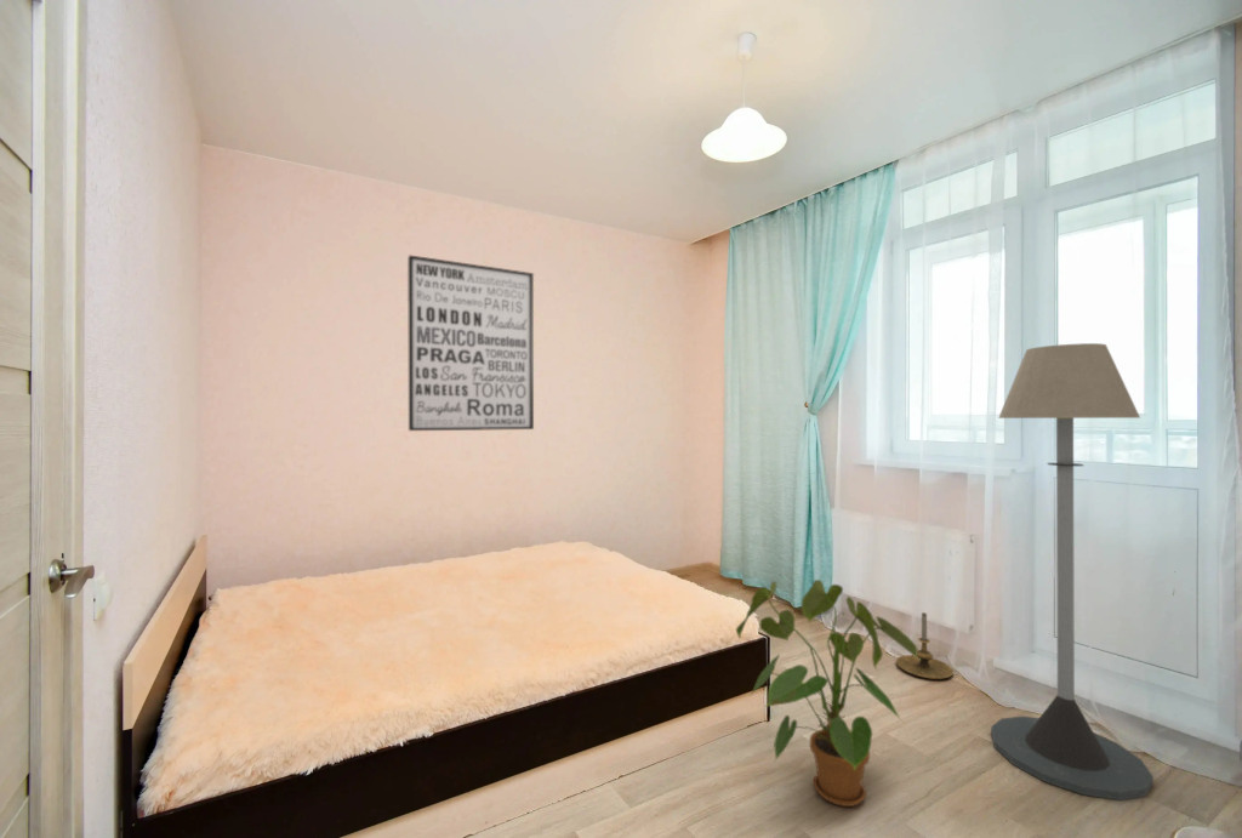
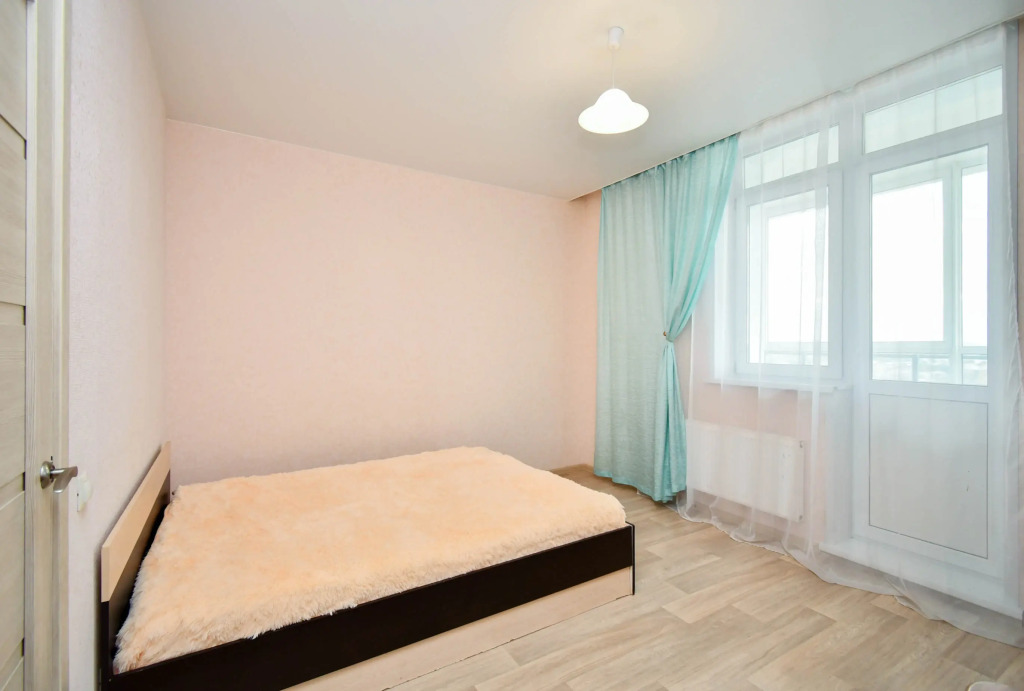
- house plant [735,578,921,808]
- candle holder [895,611,955,680]
- wall art [406,253,535,432]
- floor lamp [990,342,1153,802]
